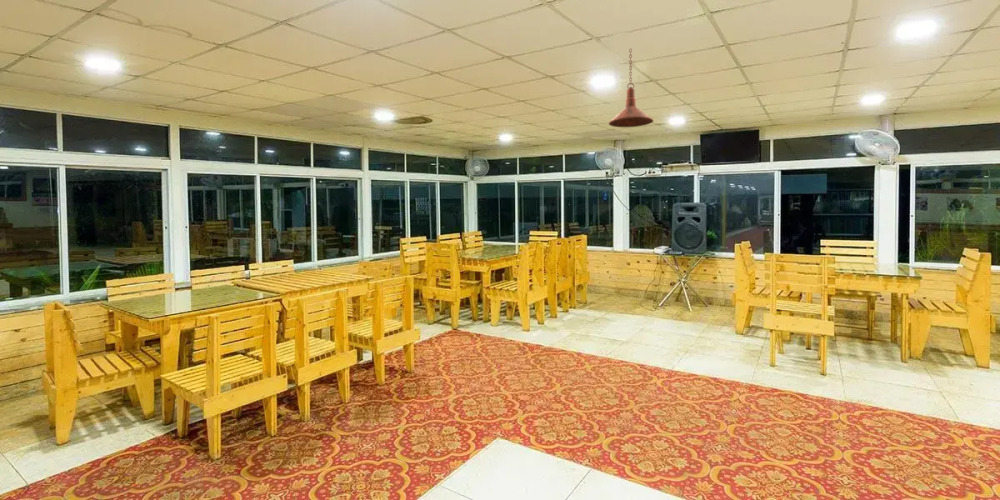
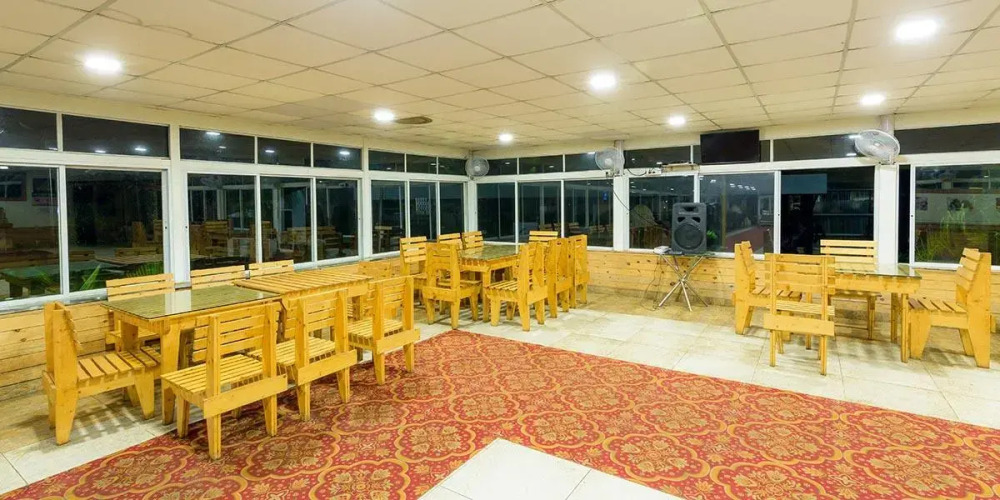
- pendant light [607,47,655,128]
